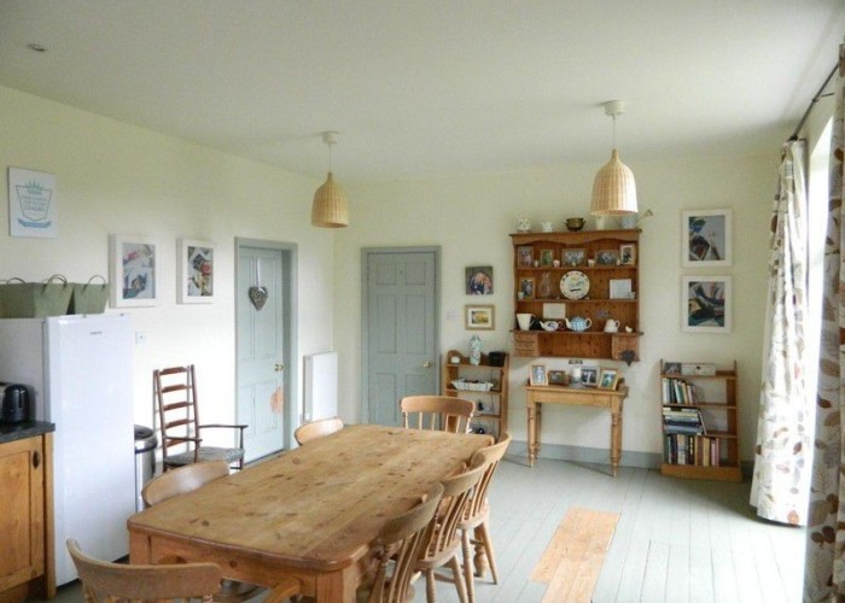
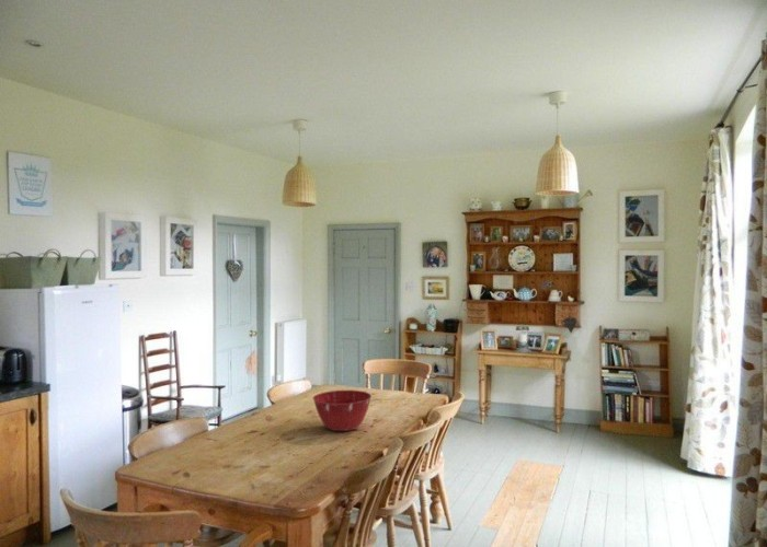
+ mixing bowl [312,389,373,432]
